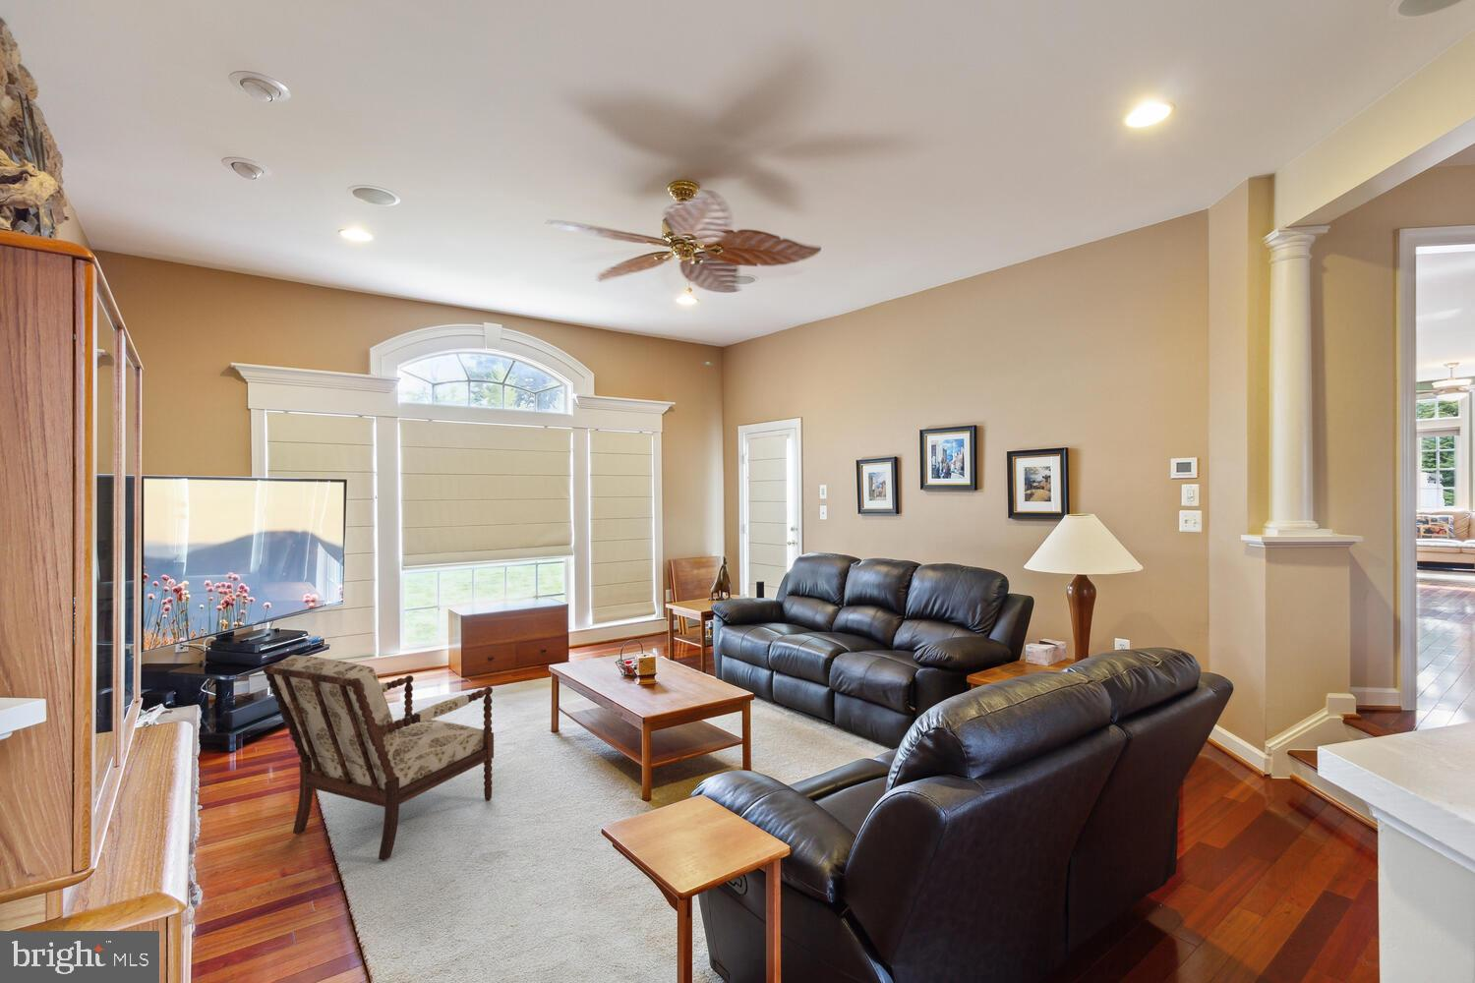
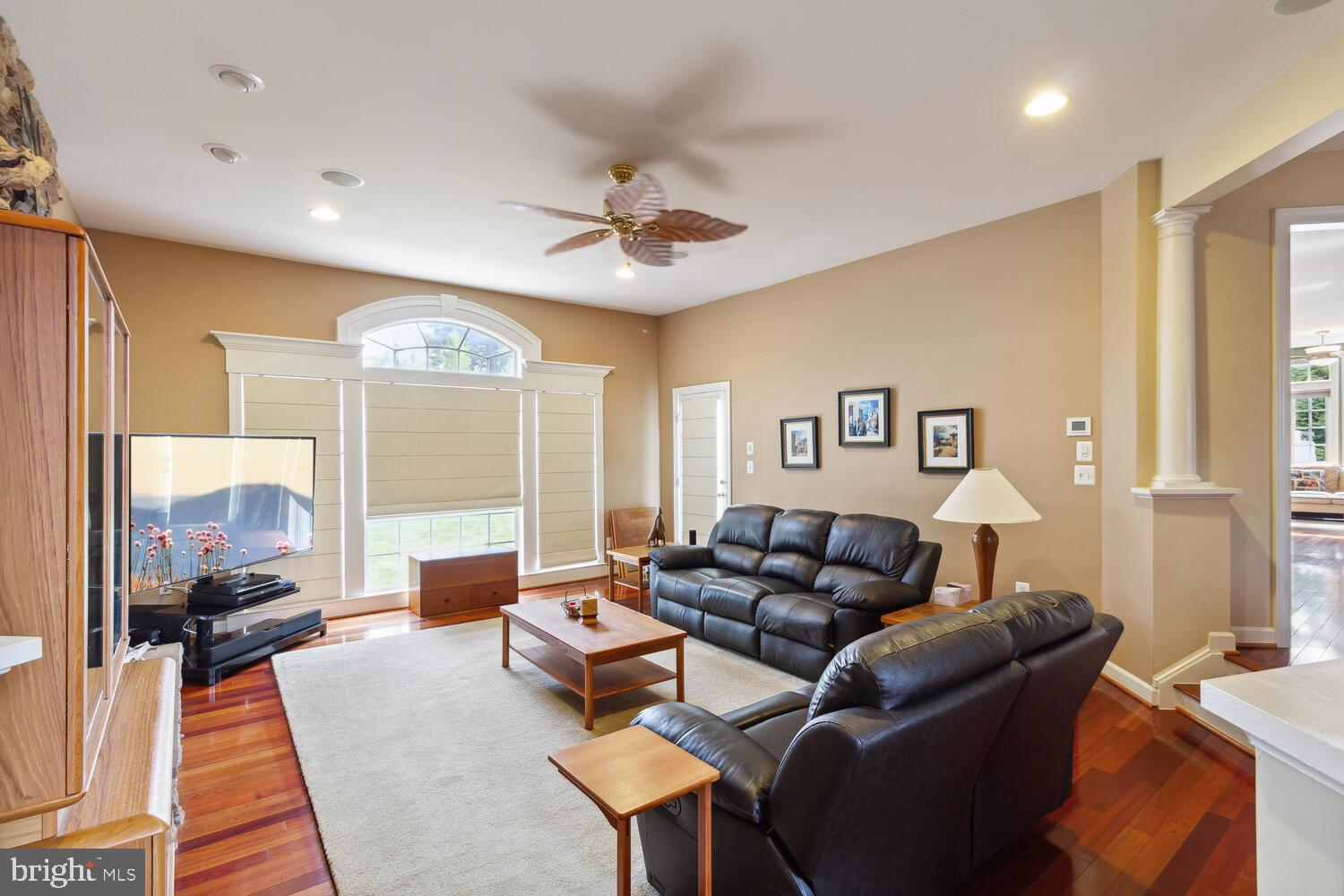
- armchair [262,654,495,862]
